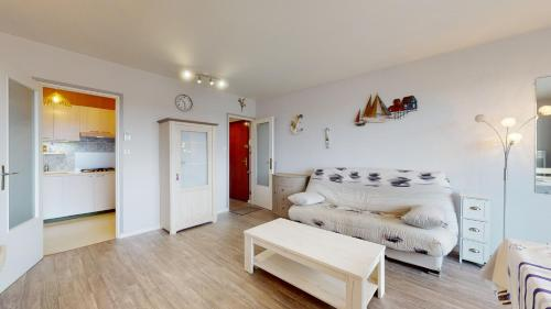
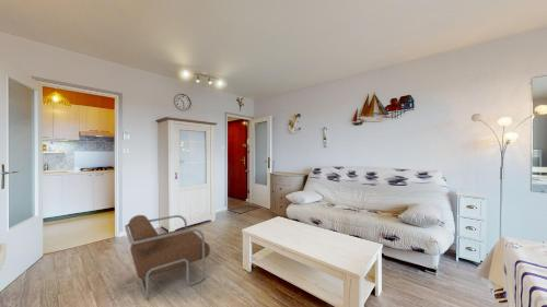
+ armchair [124,214,211,302]
